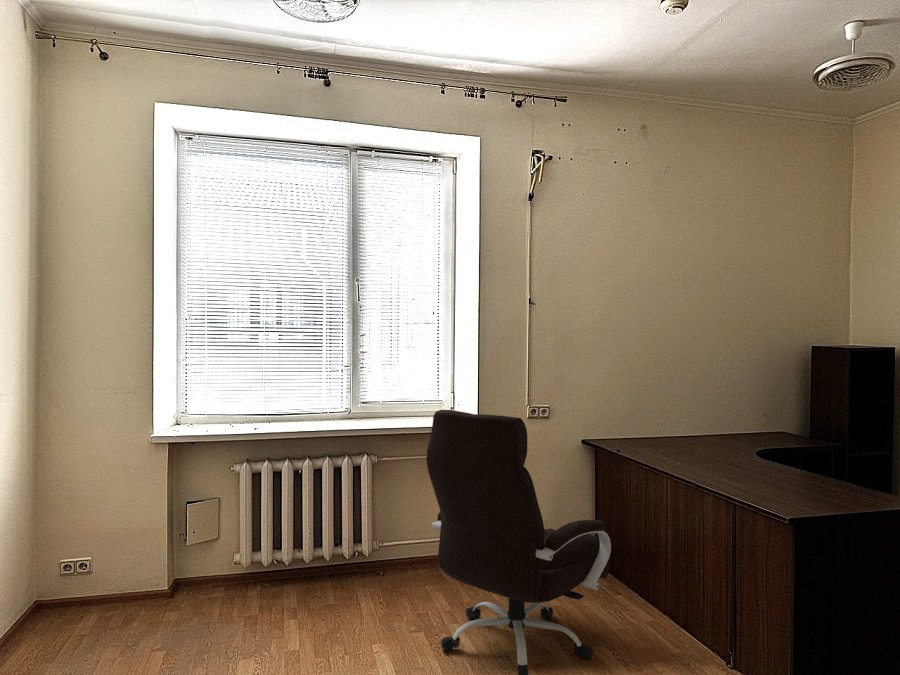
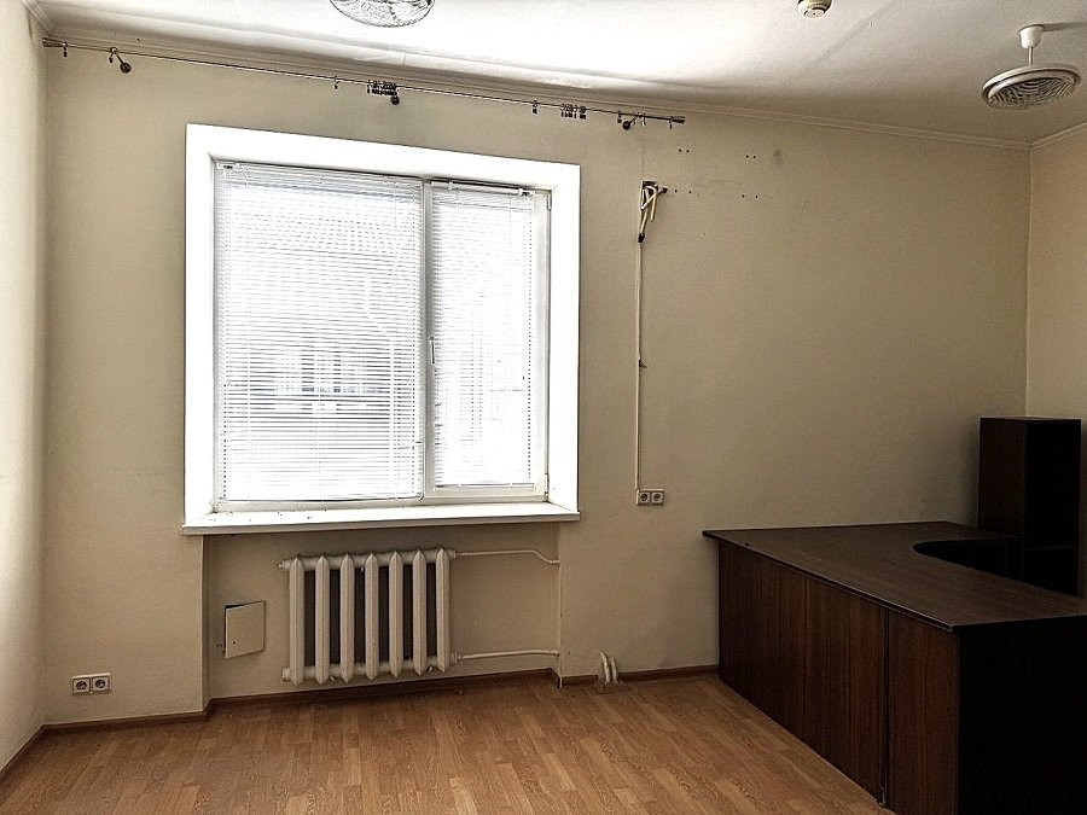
- office chair [425,409,612,675]
